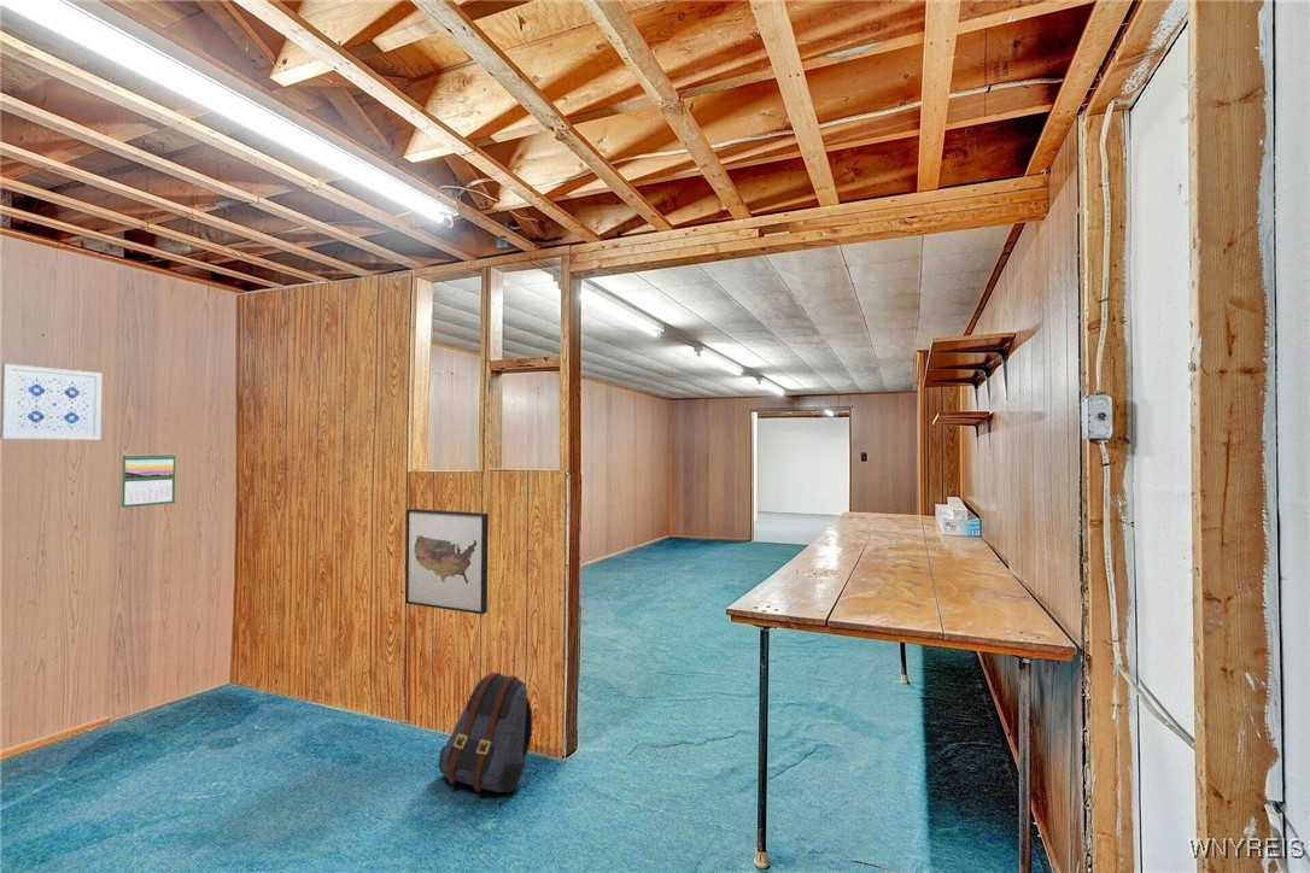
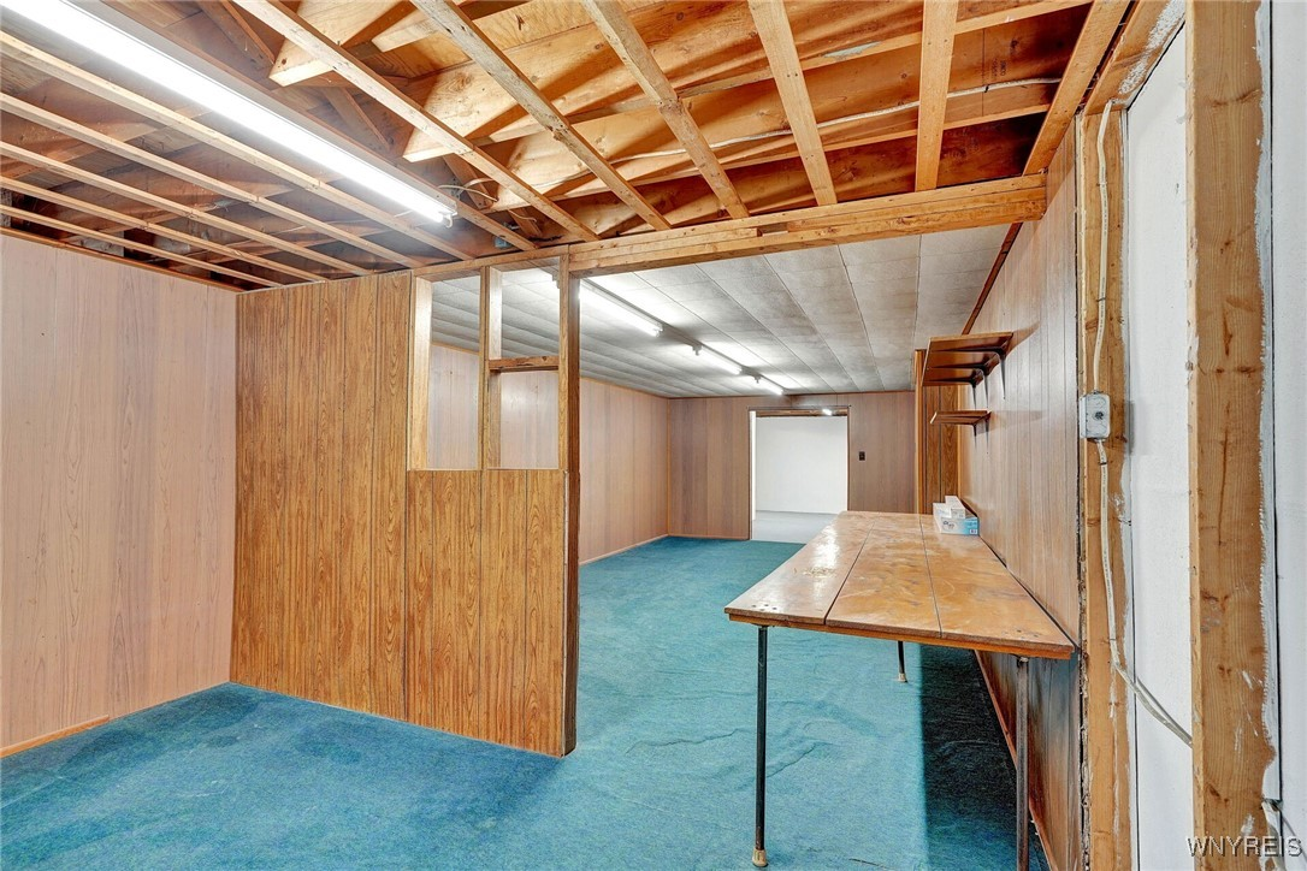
- wall art [0,363,103,440]
- calendar [121,452,177,509]
- backpack [438,672,533,793]
- wall art [404,508,490,615]
